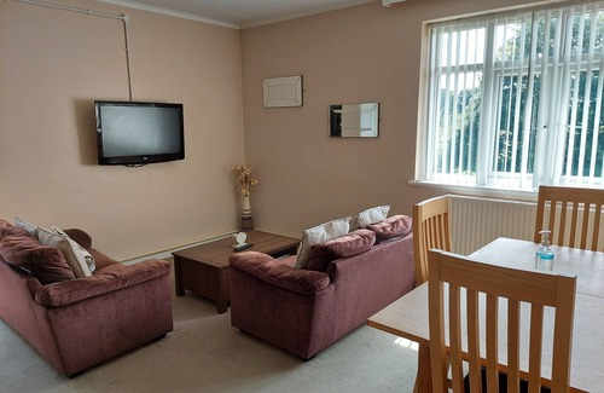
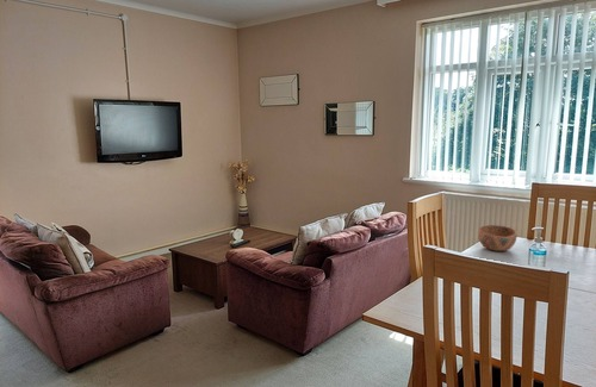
+ bowl [477,224,519,252]
